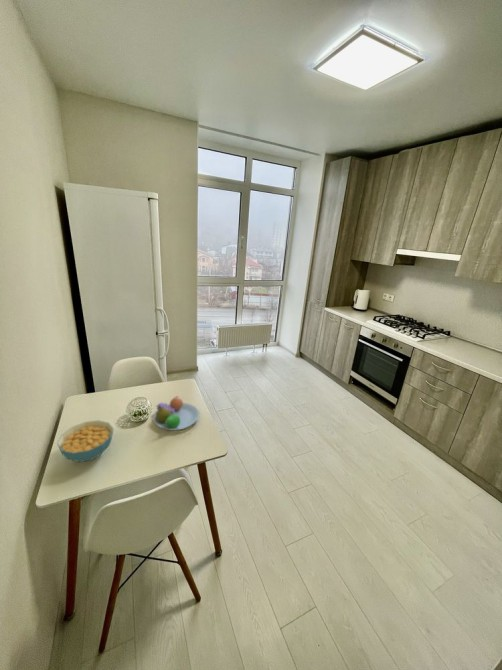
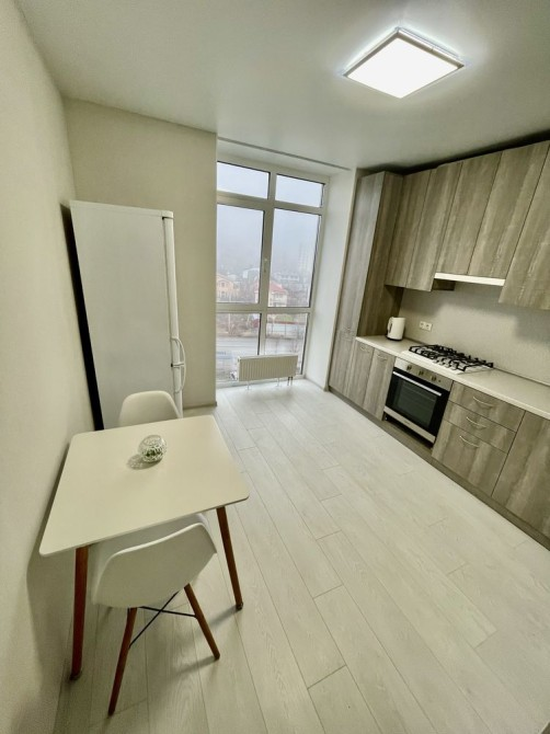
- fruit bowl [152,395,200,431]
- cereal bowl [56,419,114,463]
